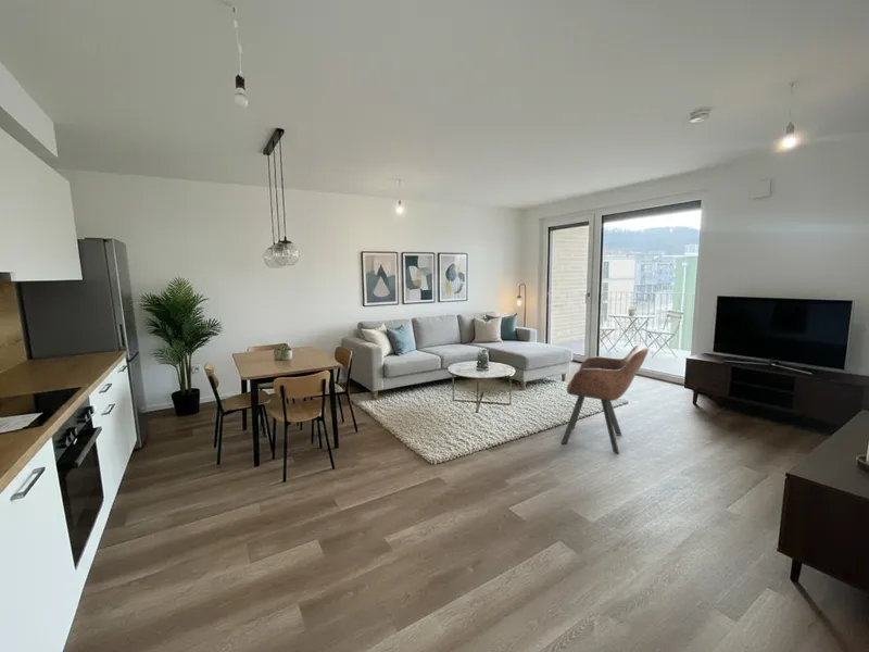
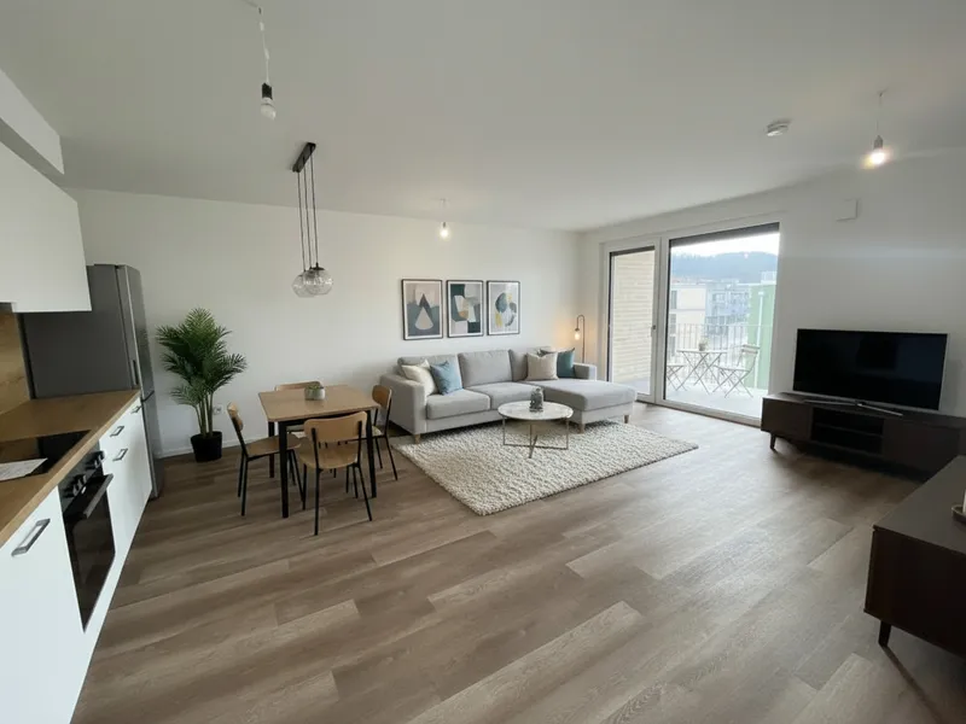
- armchair [561,343,650,455]
